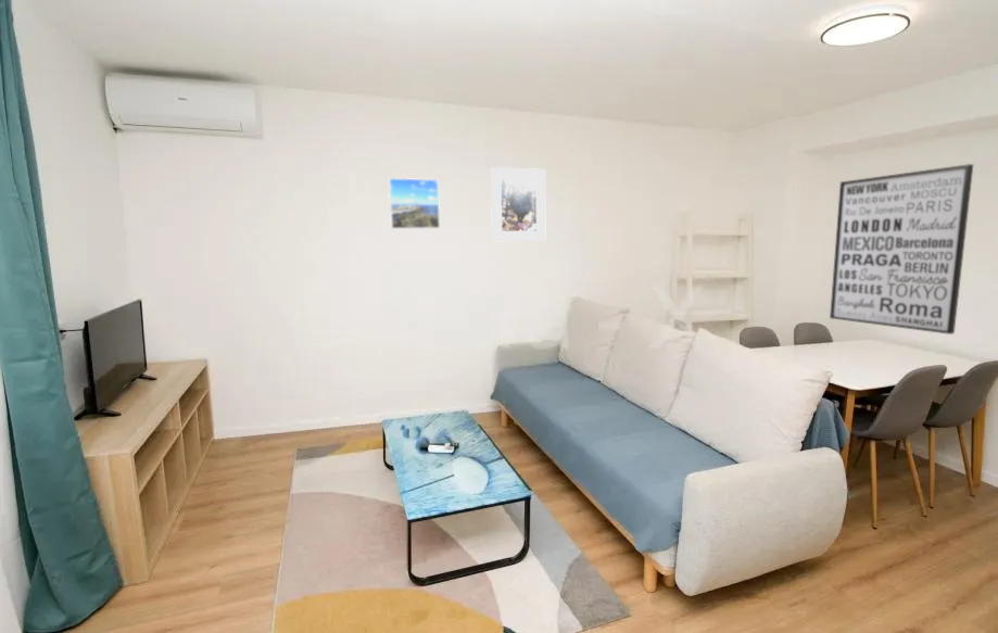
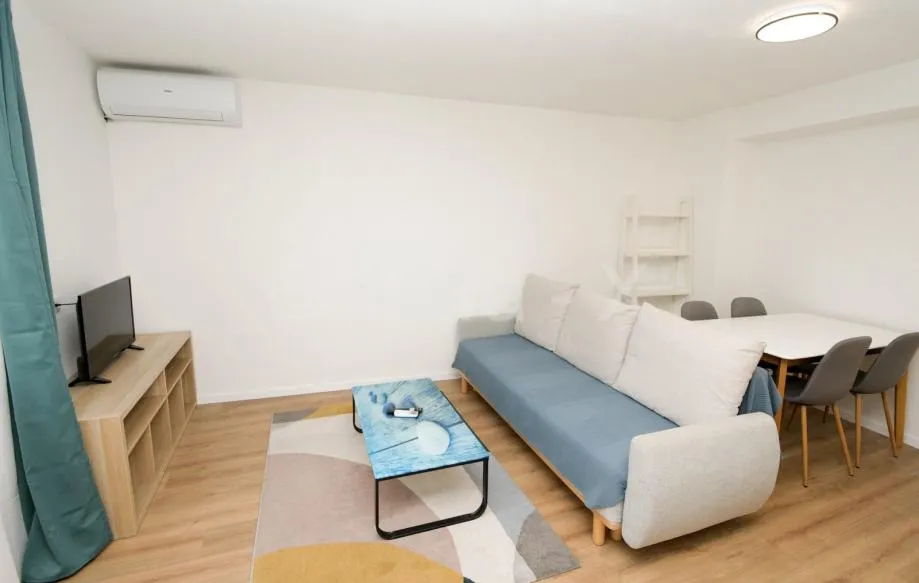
- wall art [829,163,974,336]
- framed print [490,166,547,242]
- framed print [388,177,441,230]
